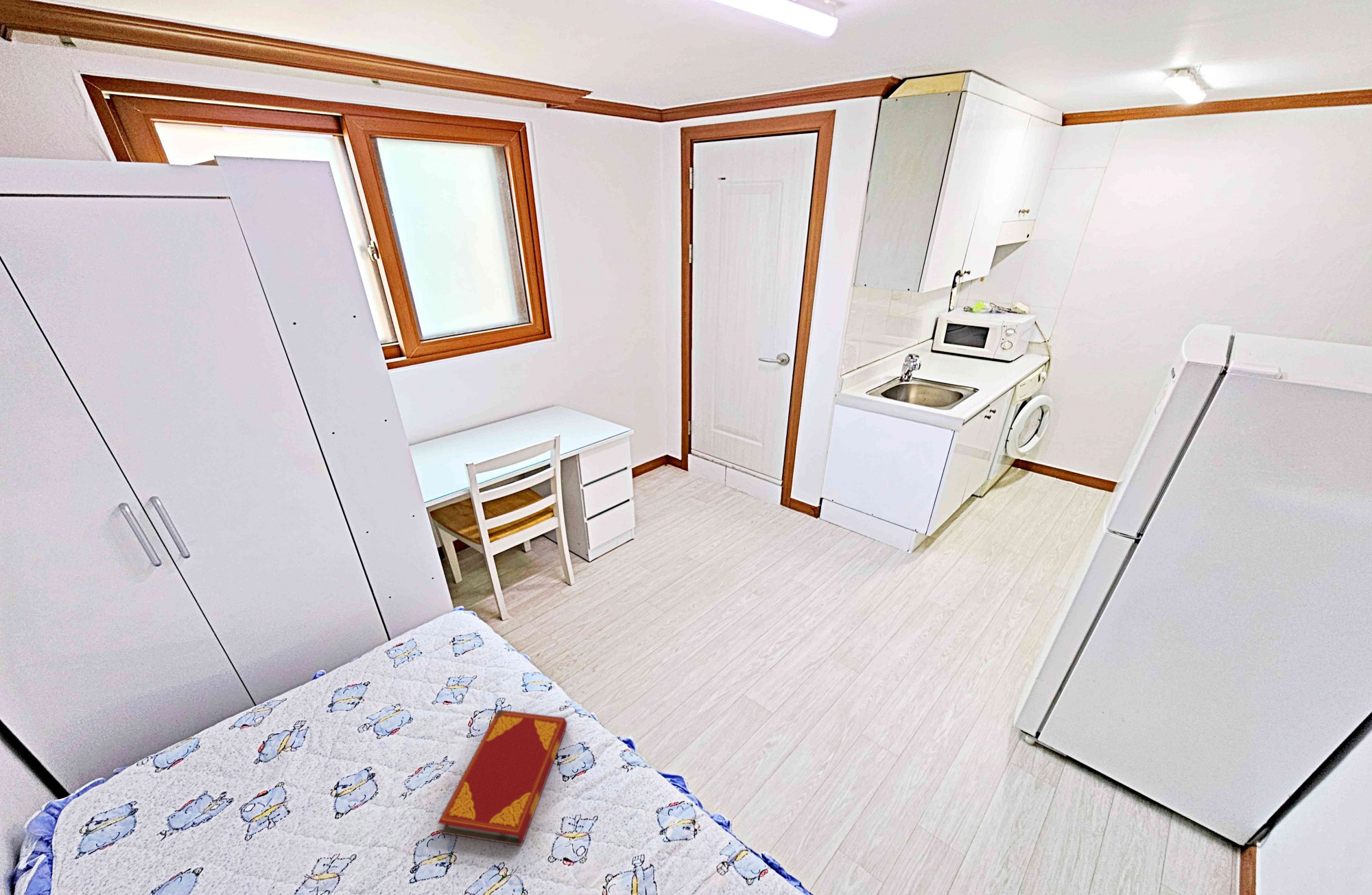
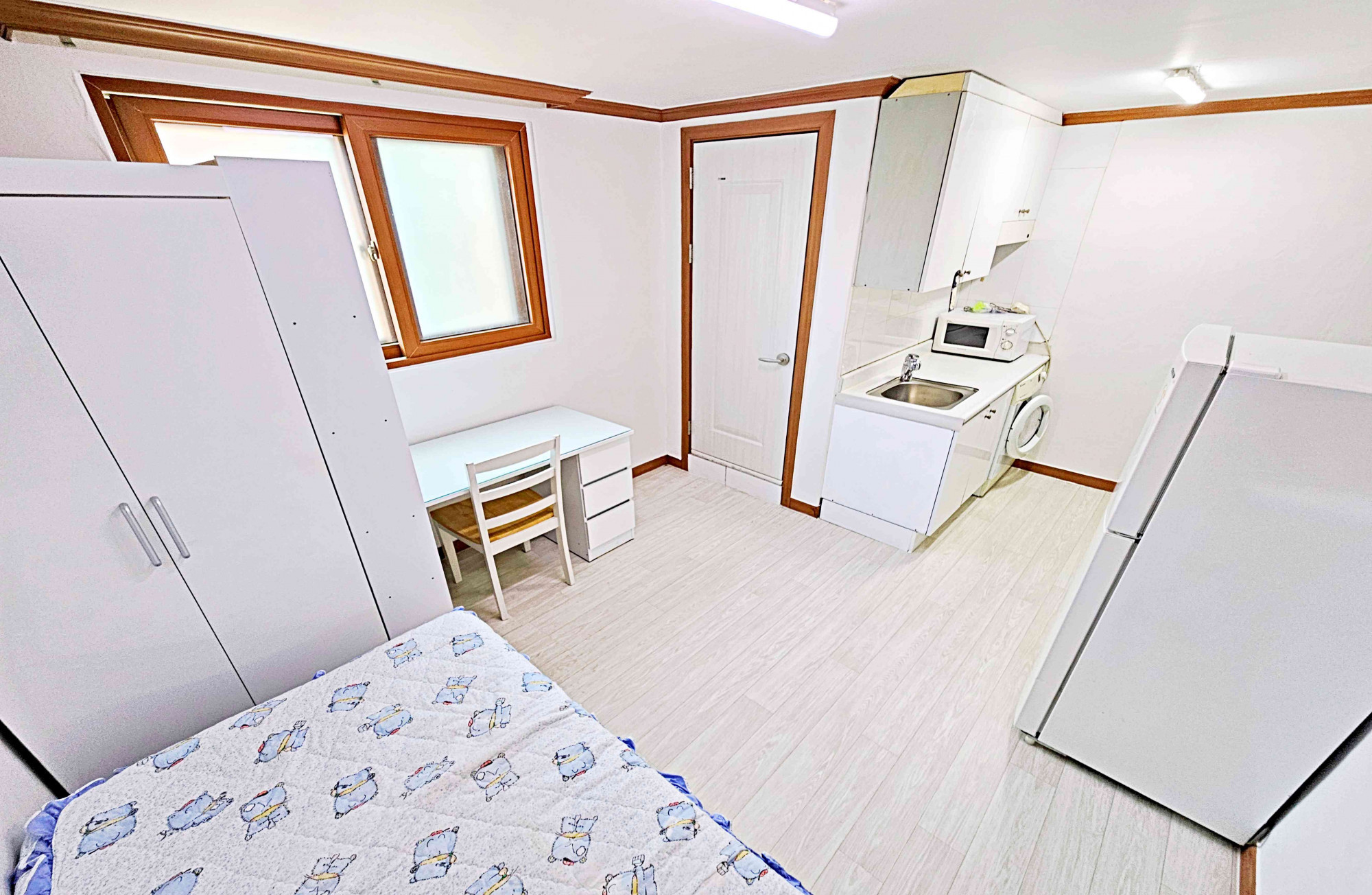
- hardback book [437,709,568,846]
